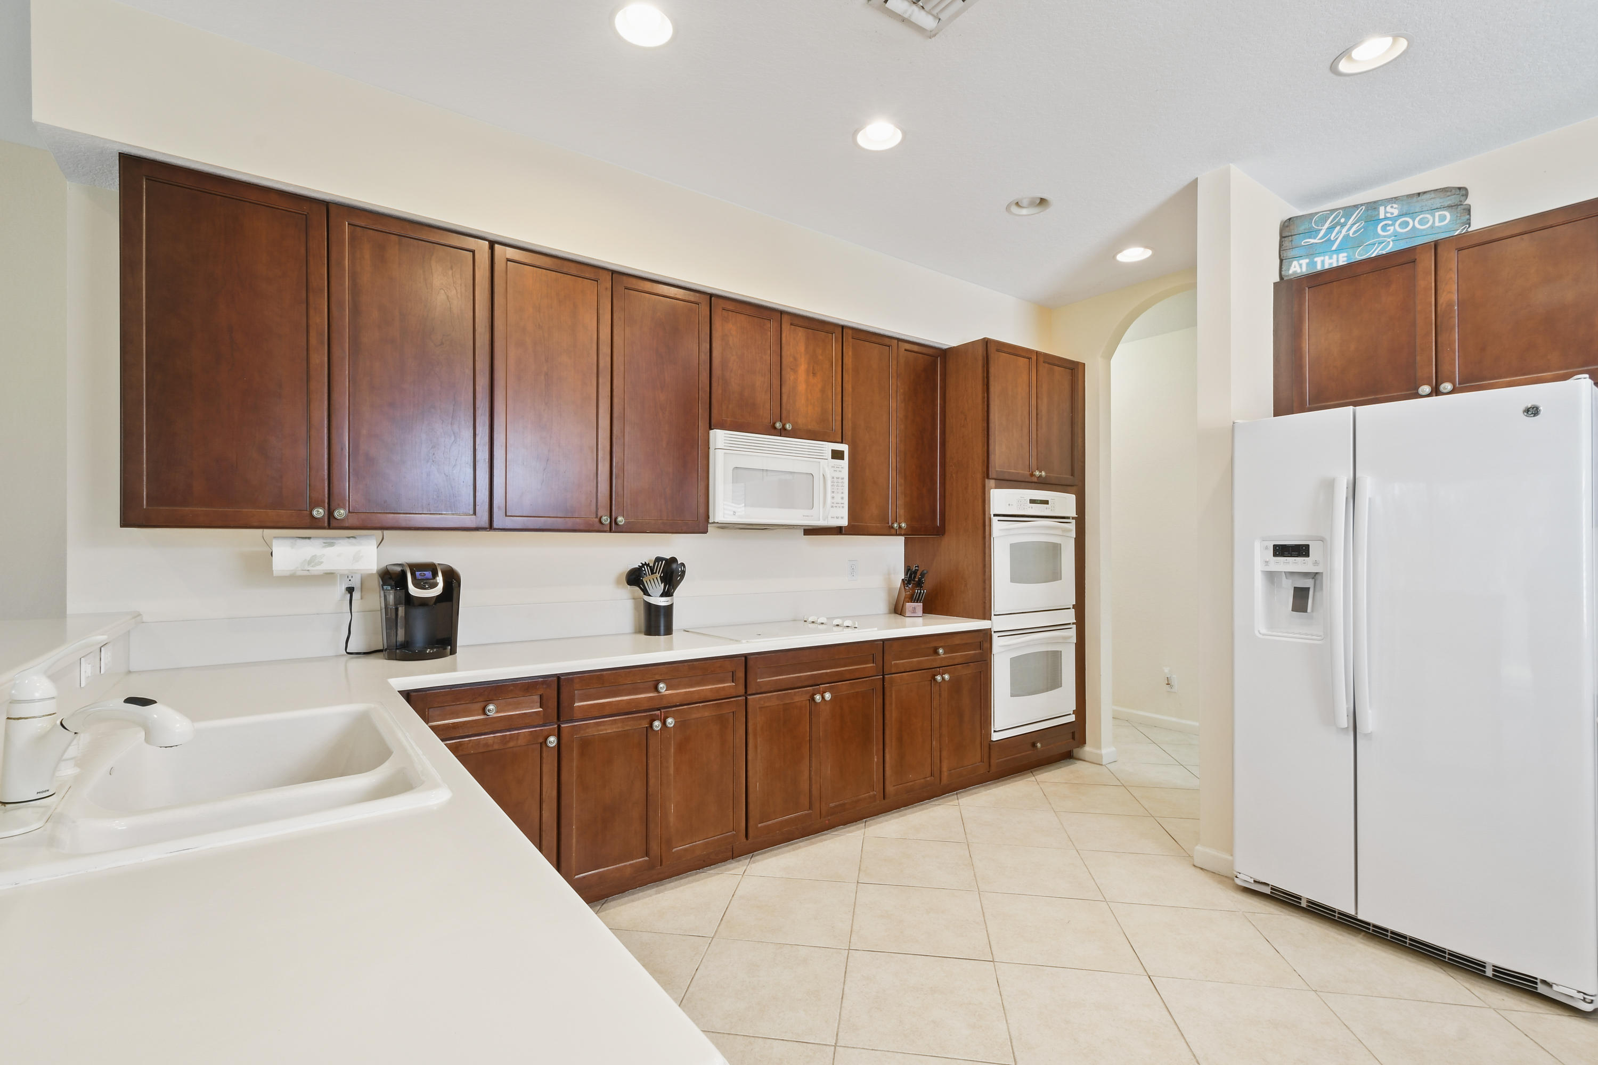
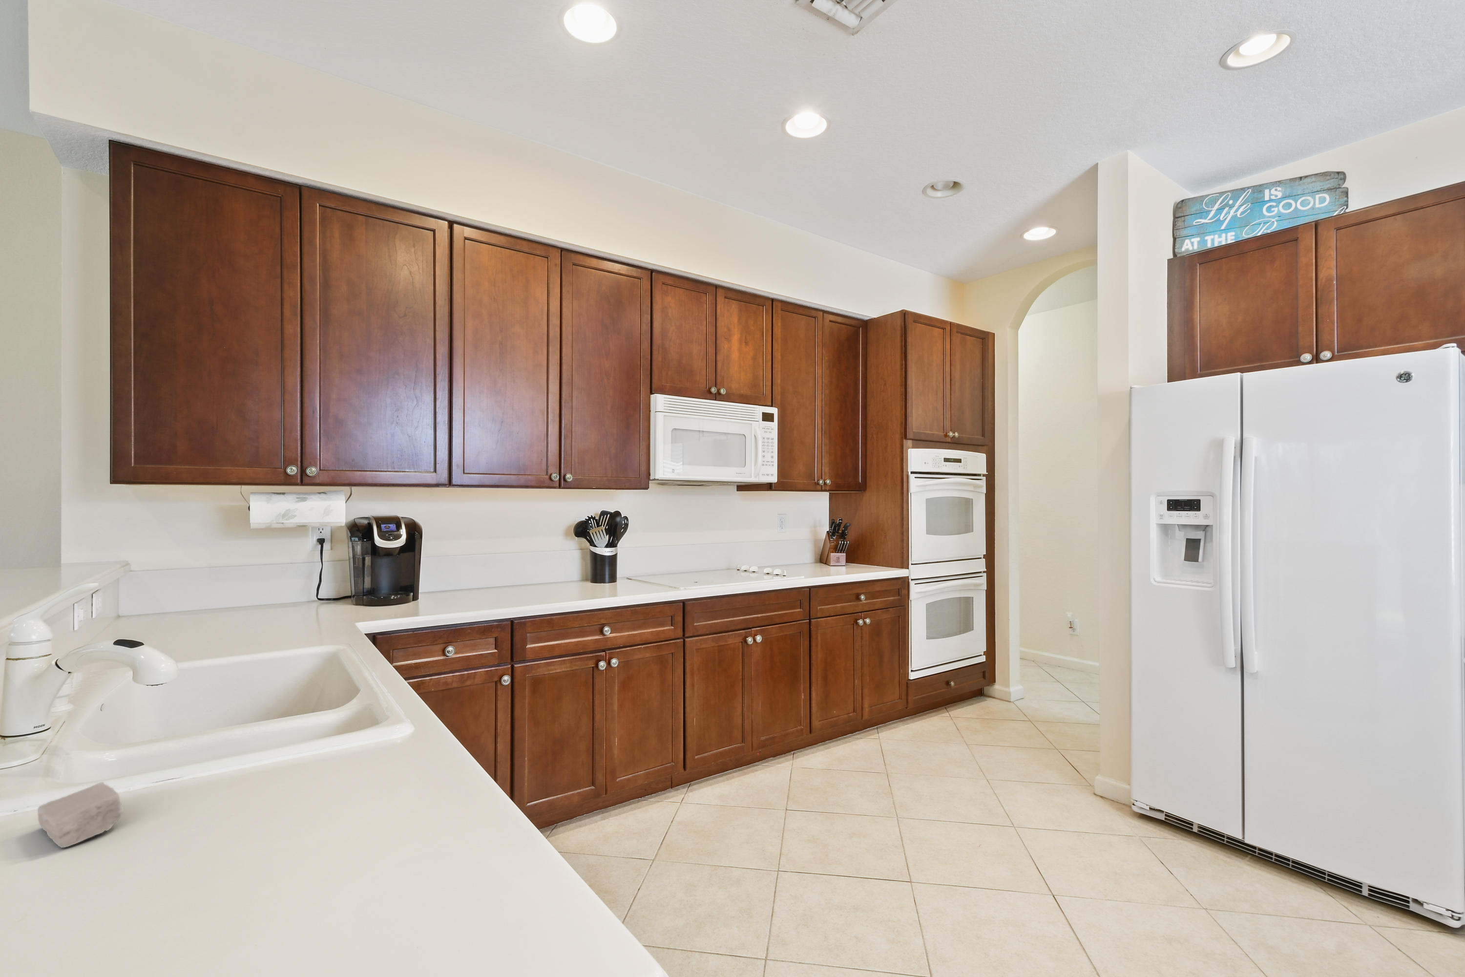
+ soap bar [37,782,124,848]
